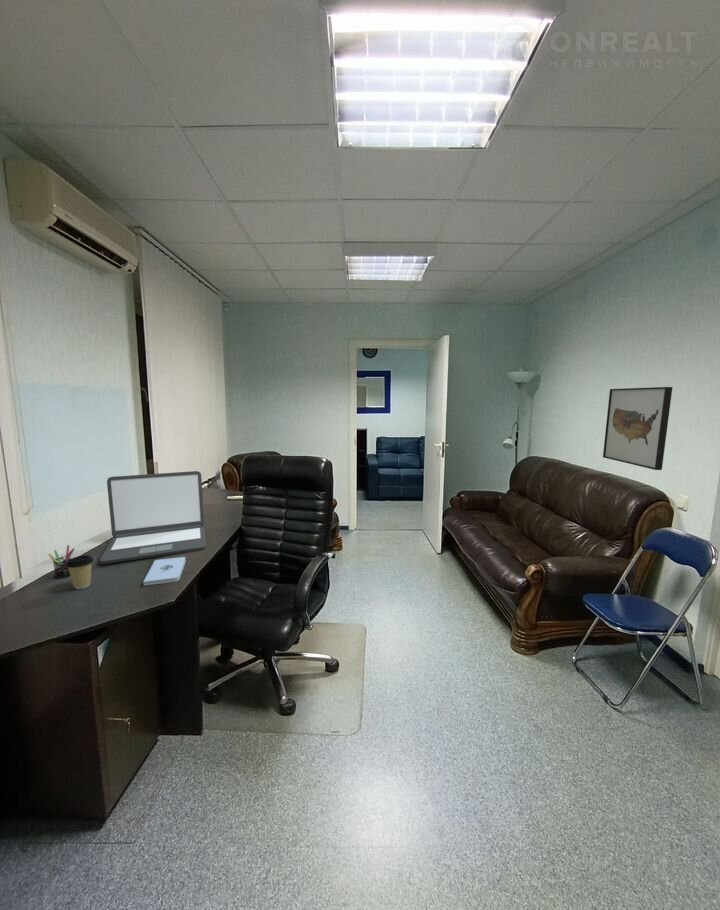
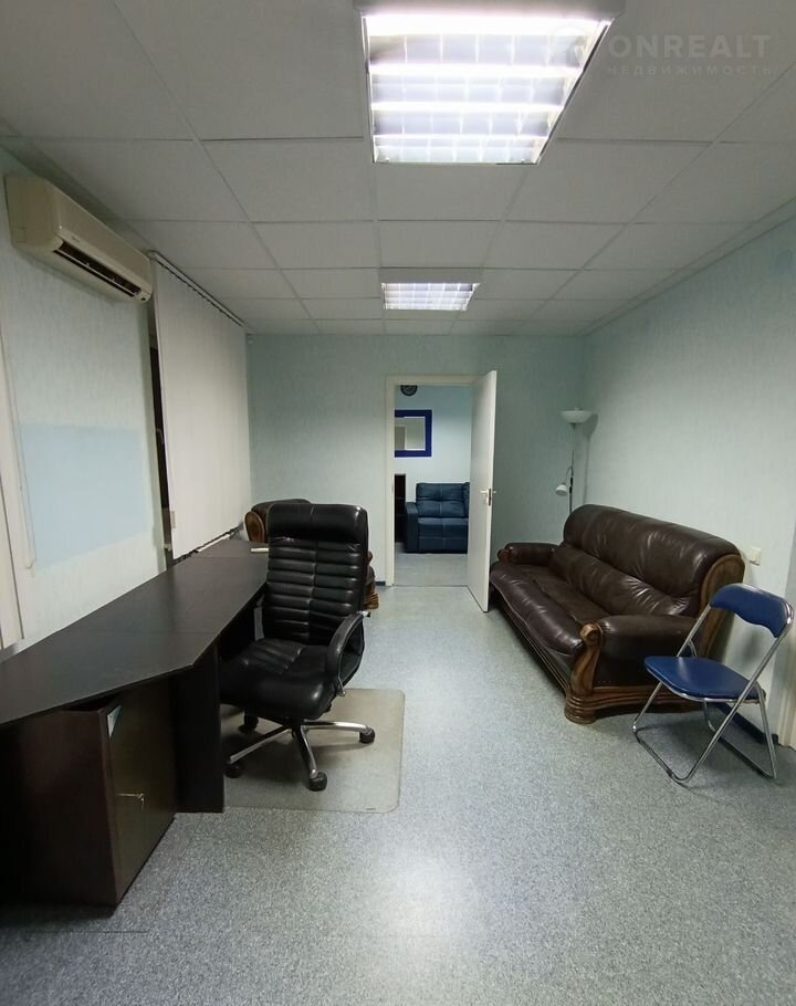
- laptop [99,470,207,565]
- notepad [142,556,187,586]
- pen holder [47,544,75,579]
- coffee cup [66,554,95,590]
- wall art [602,386,673,471]
